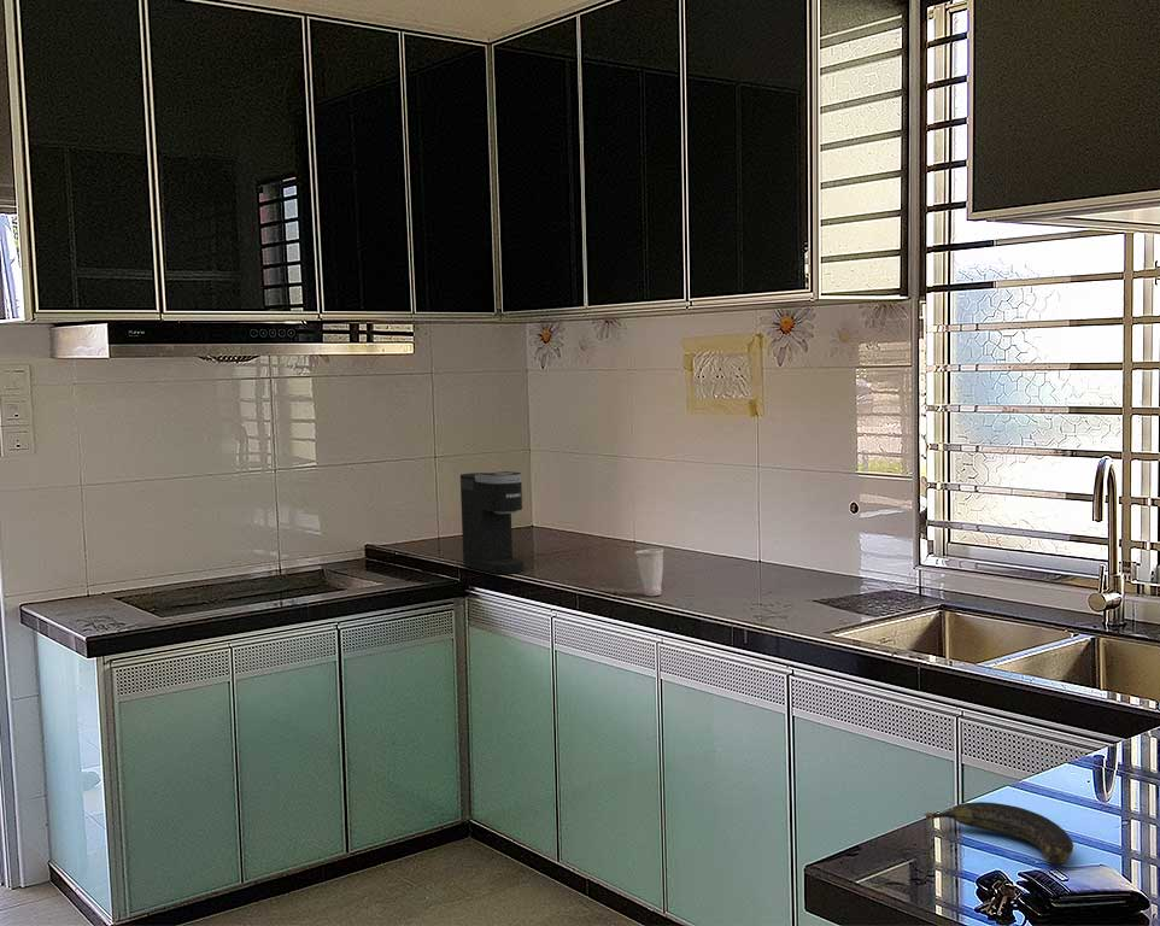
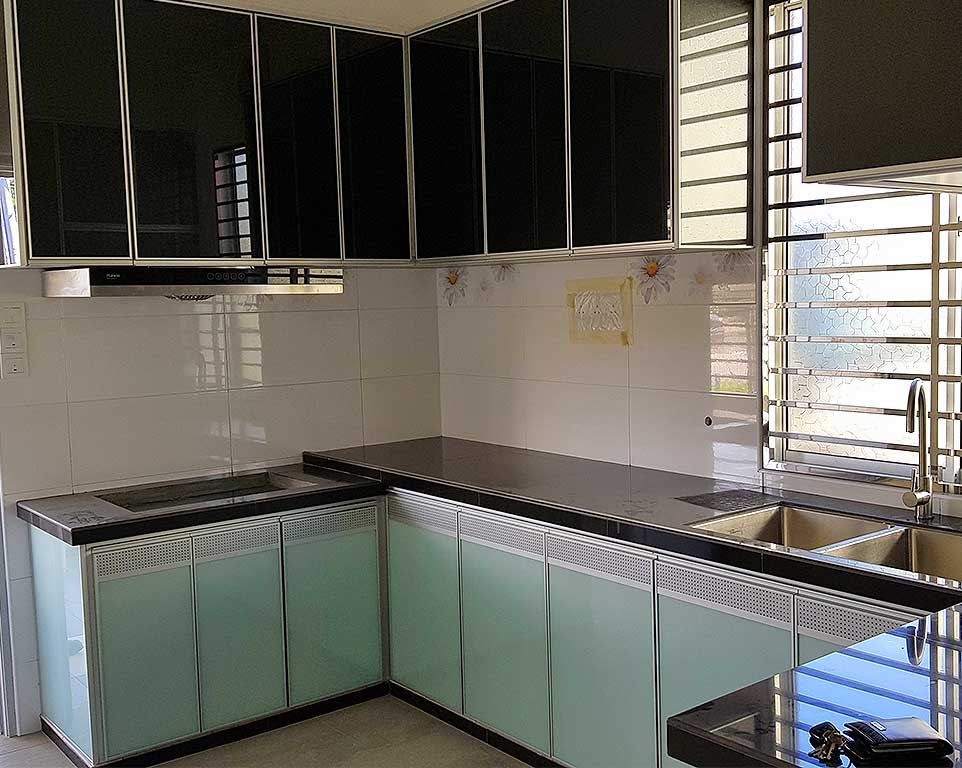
- coffee maker [459,470,526,575]
- cup [634,547,664,597]
- banana [922,801,1074,866]
